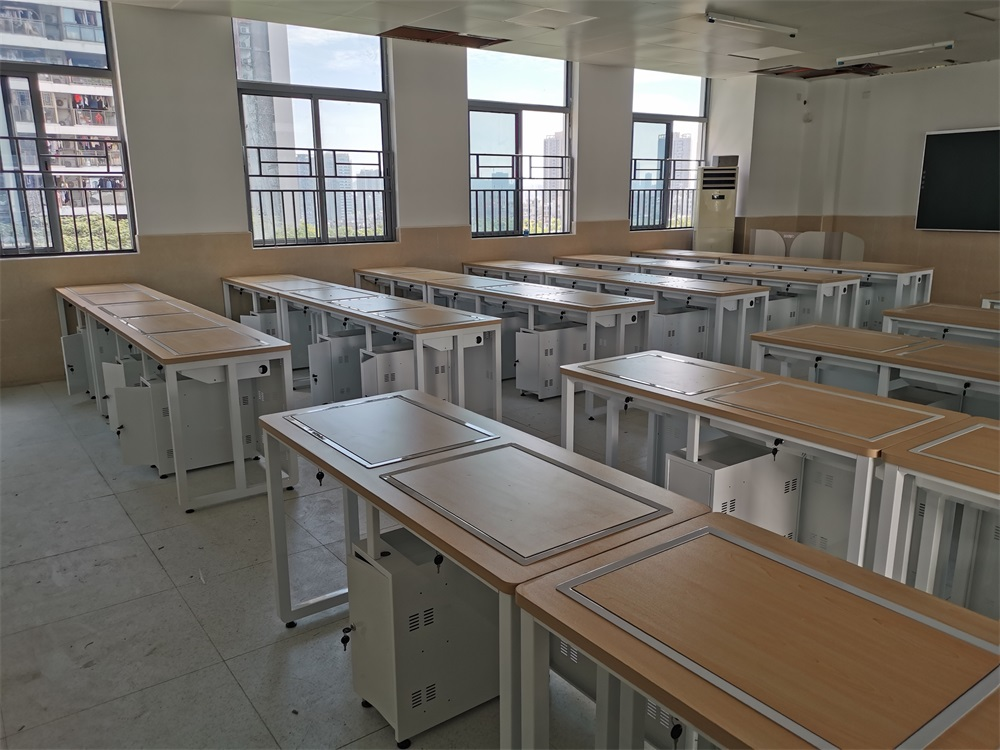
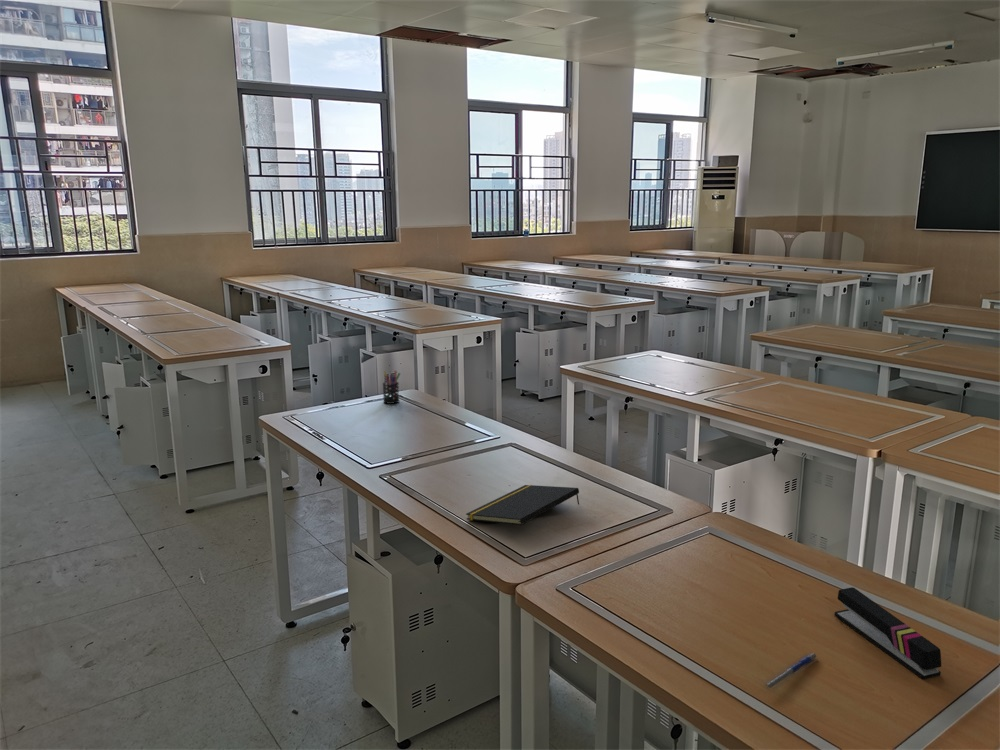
+ pen [762,652,820,691]
+ pen holder [382,370,401,405]
+ stapler [833,586,942,680]
+ notepad [465,484,581,526]
